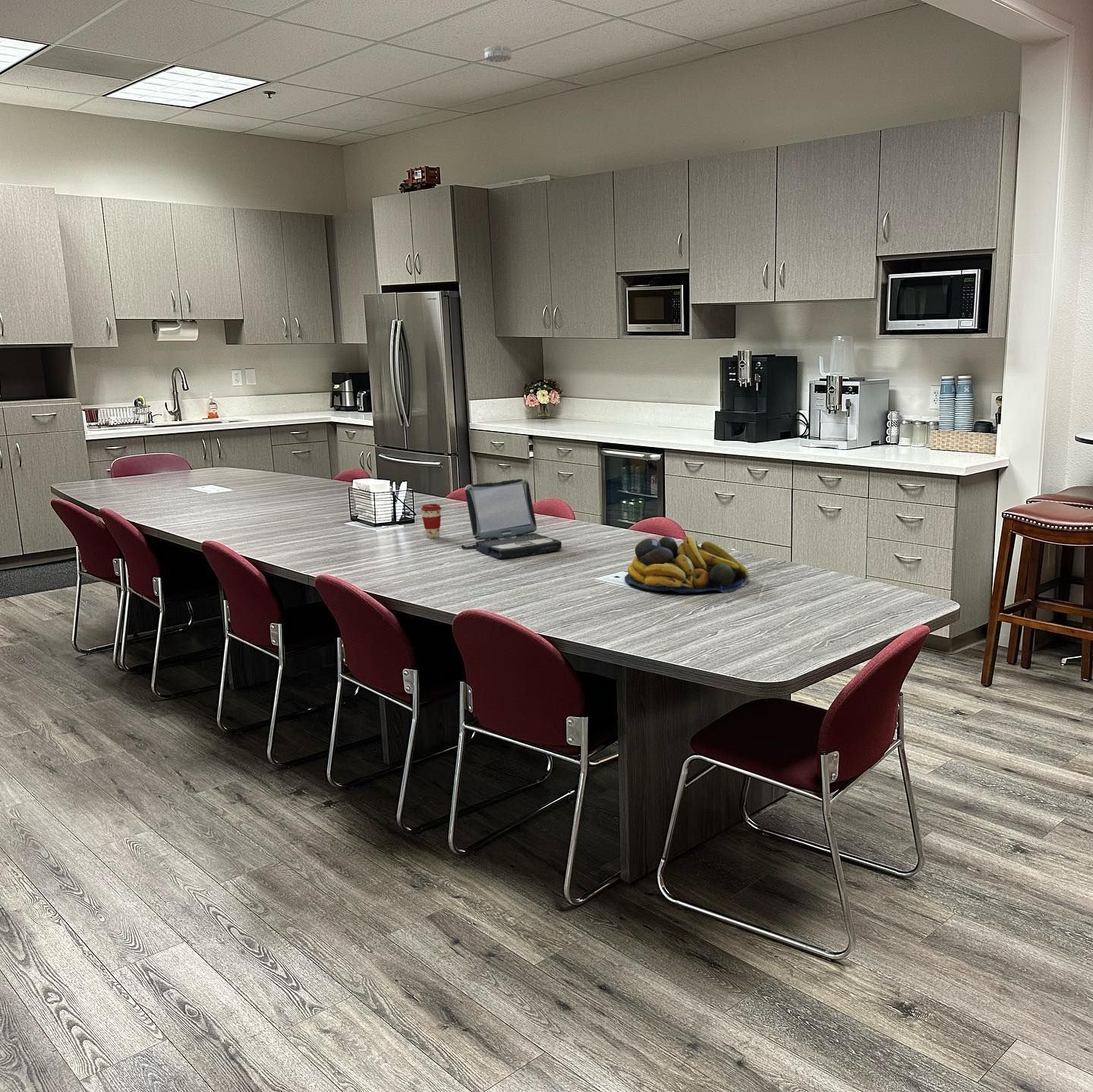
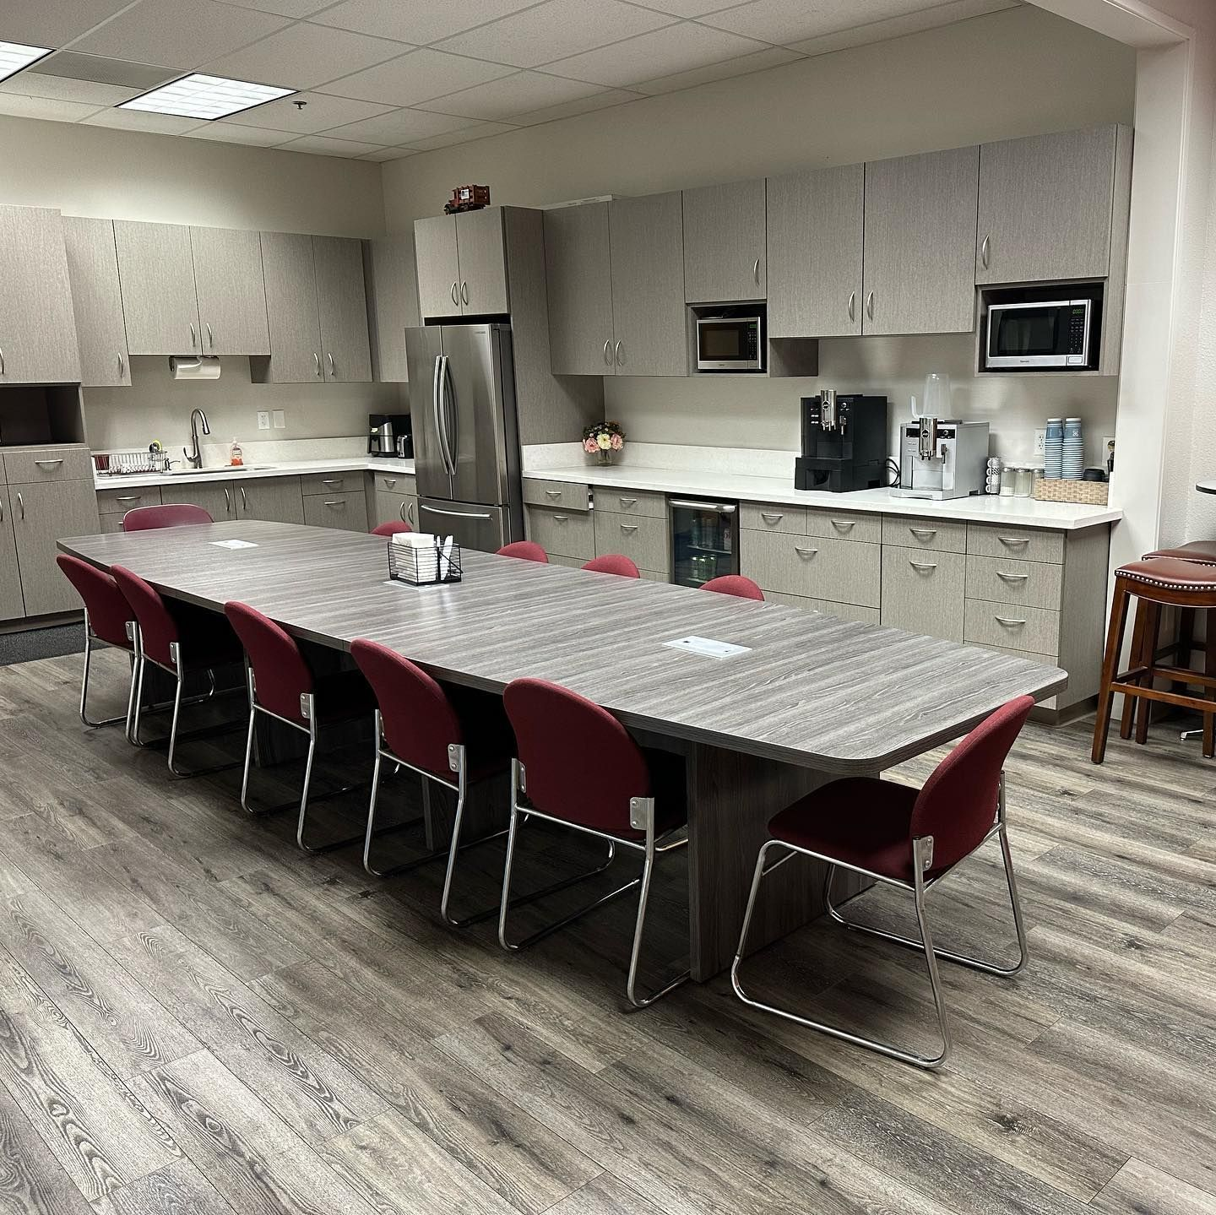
- fruit bowl [624,534,750,594]
- smoke detector [484,45,512,63]
- laptop [461,478,562,559]
- coffee cup [421,503,443,540]
